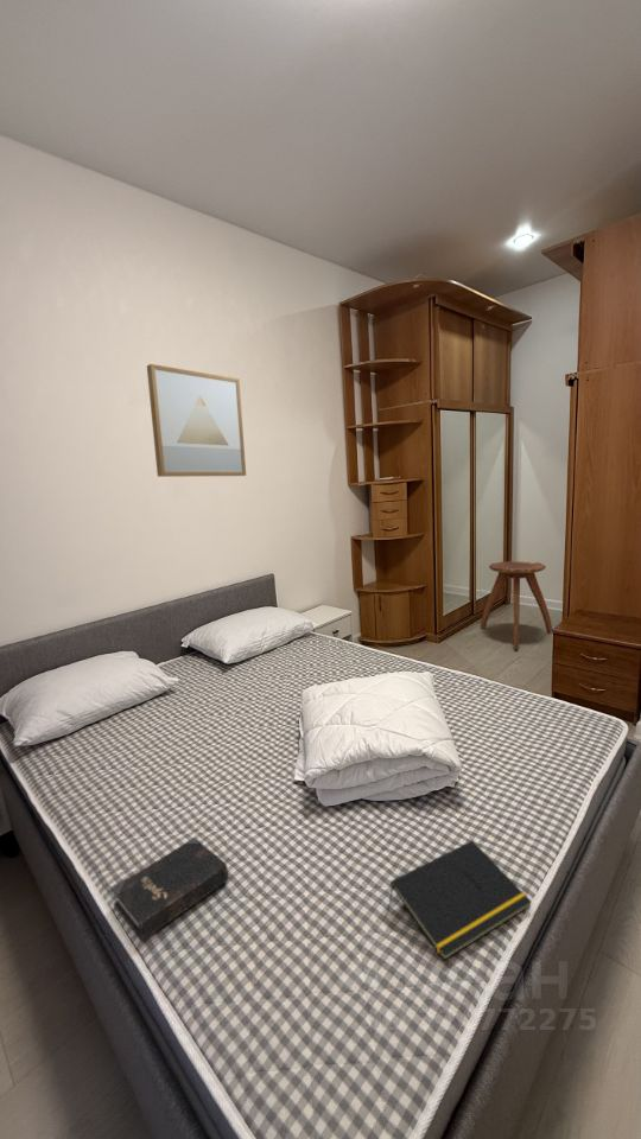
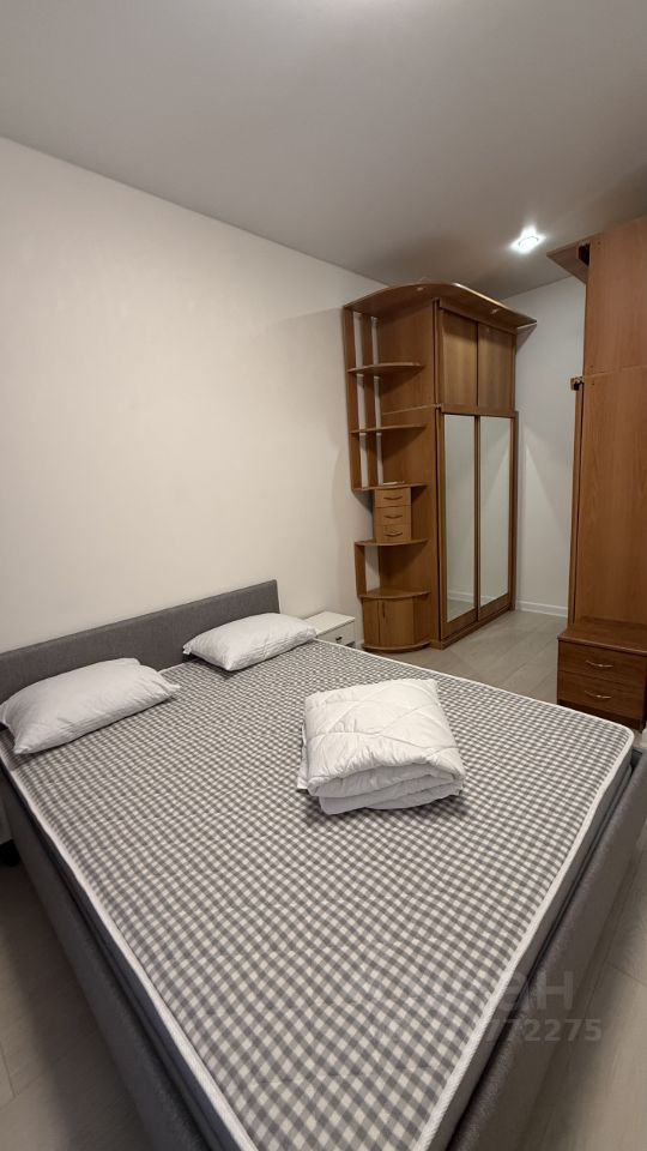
- wall art [146,363,247,478]
- notepad [388,839,533,962]
- hardback book [110,836,229,942]
- stool [480,560,553,650]
